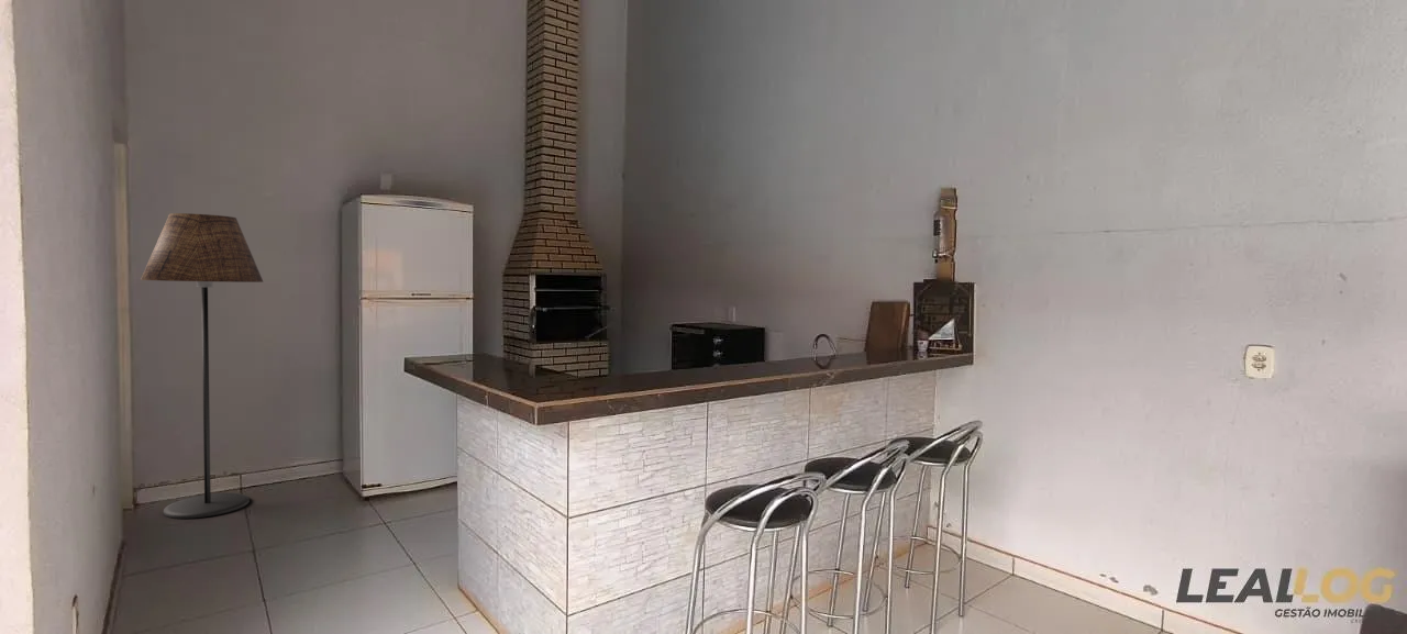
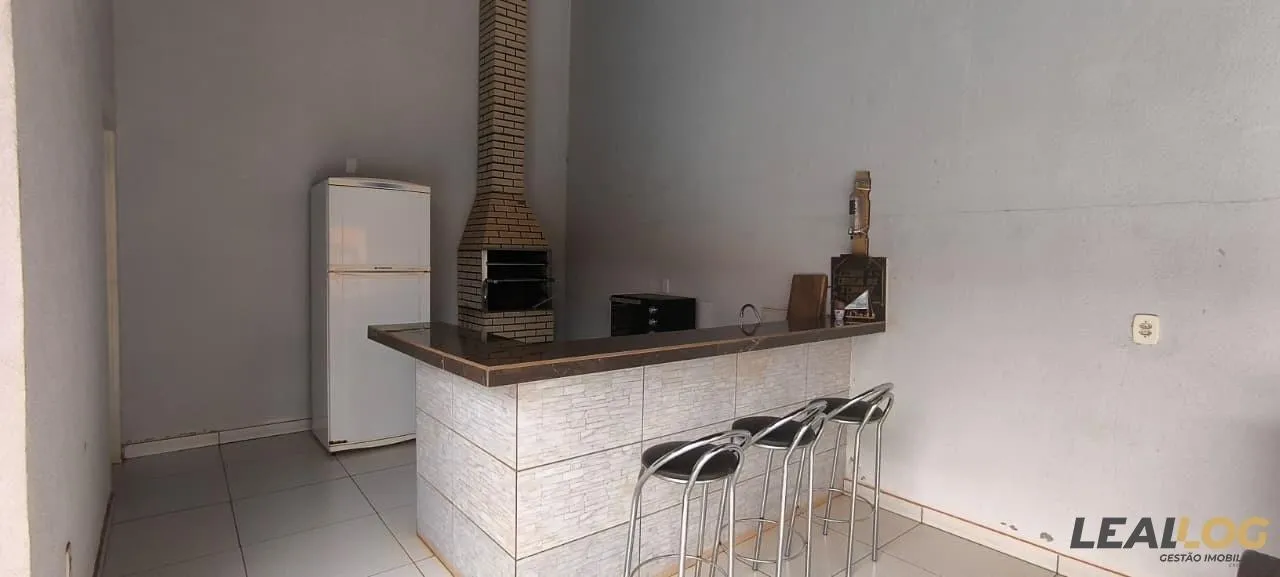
- floor lamp [140,212,265,520]
